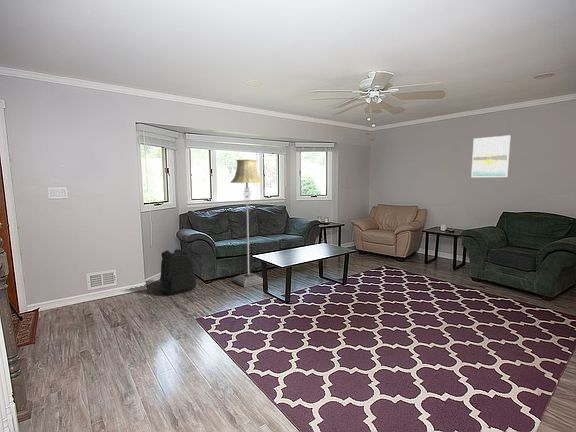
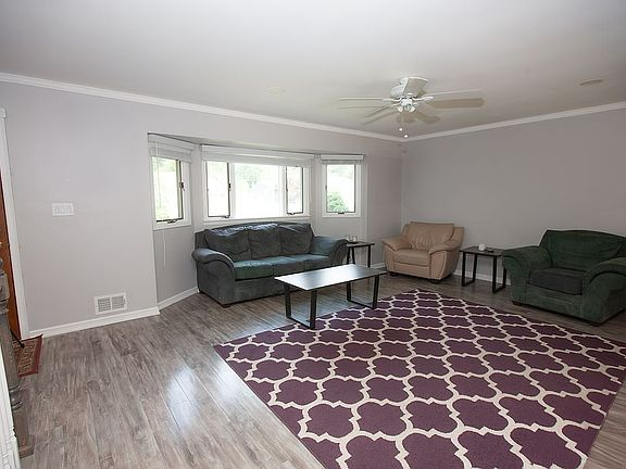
- backpack [159,248,197,296]
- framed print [470,134,511,178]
- floor lamp [230,159,264,288]
